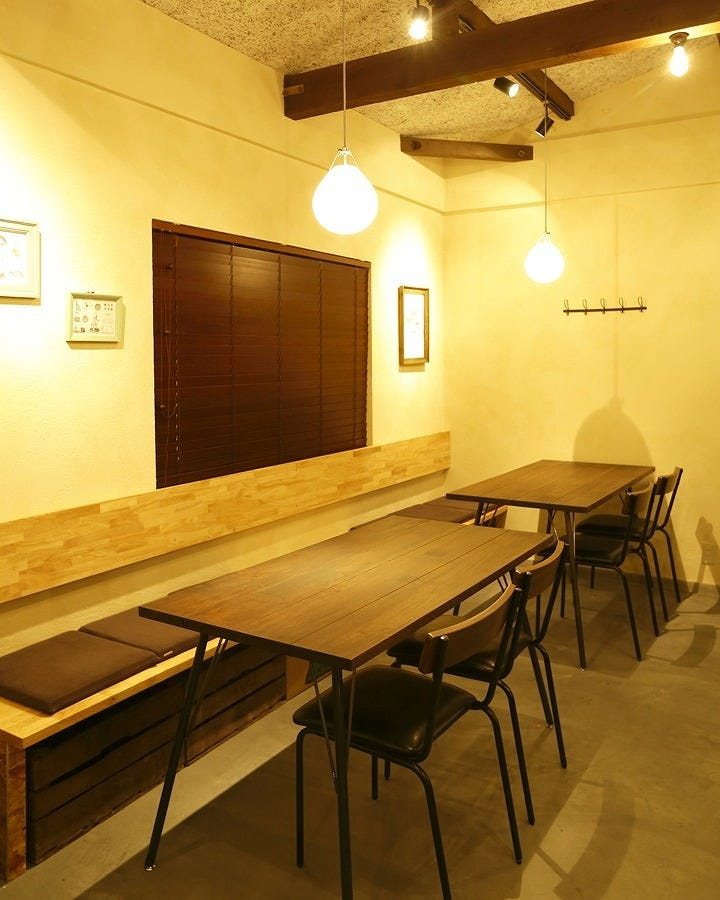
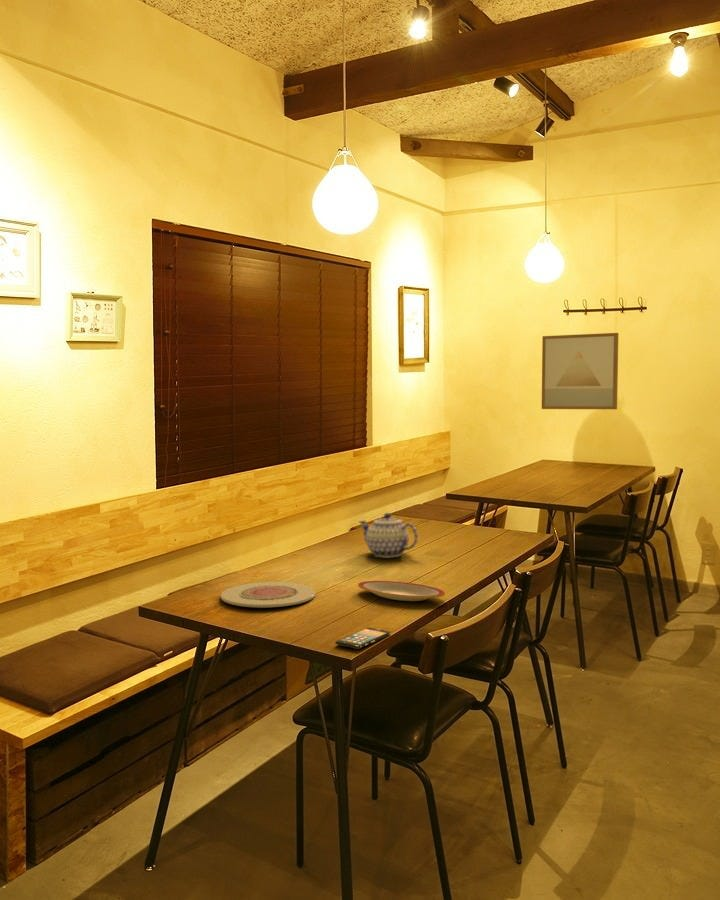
+ wall art [541,332,619,410]
+ plate [220,581,317,609]
+ teapot [358,512,419,559]
+ smartphone [334,627,392,649]
+ plate [357,580,446,602]
